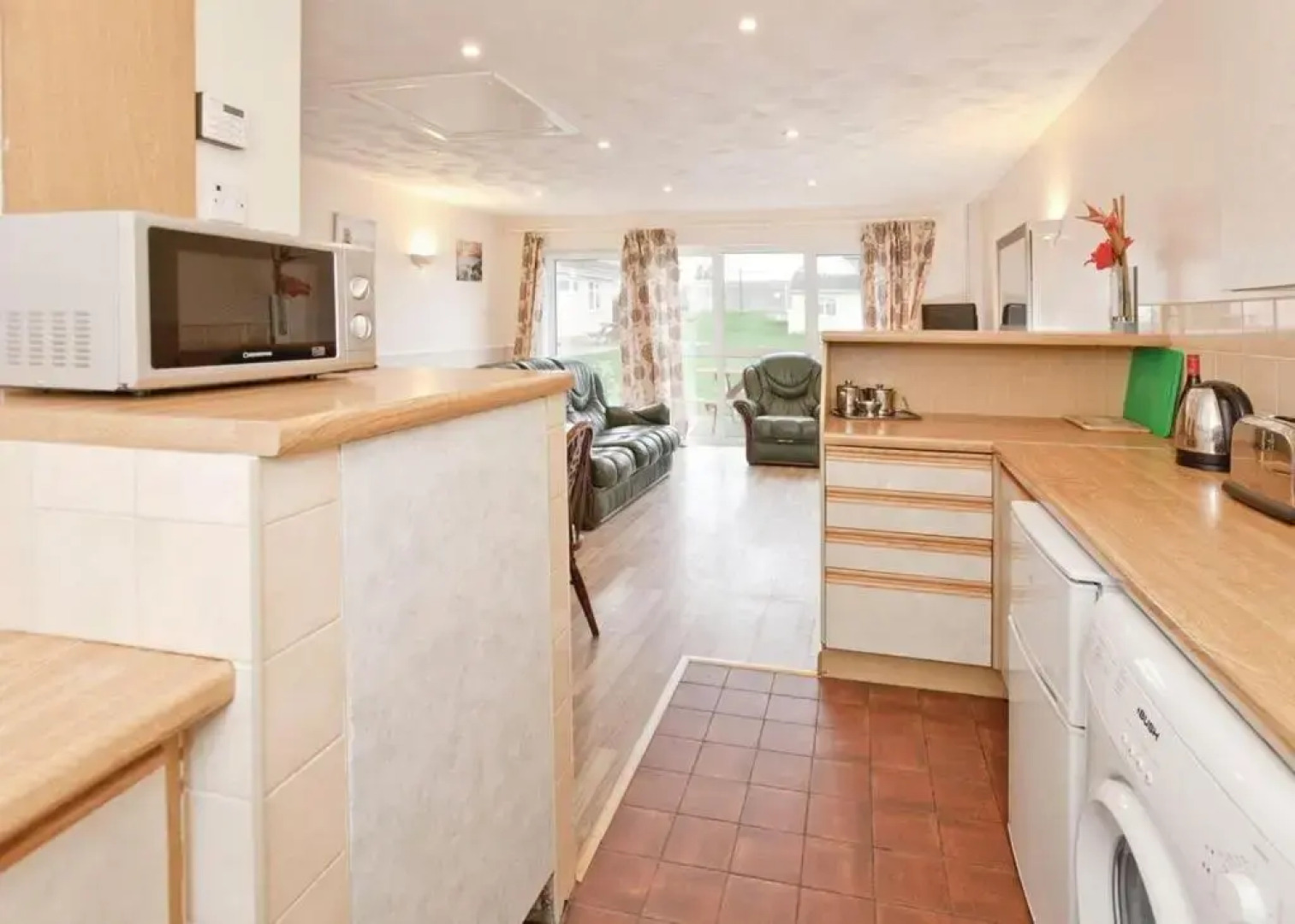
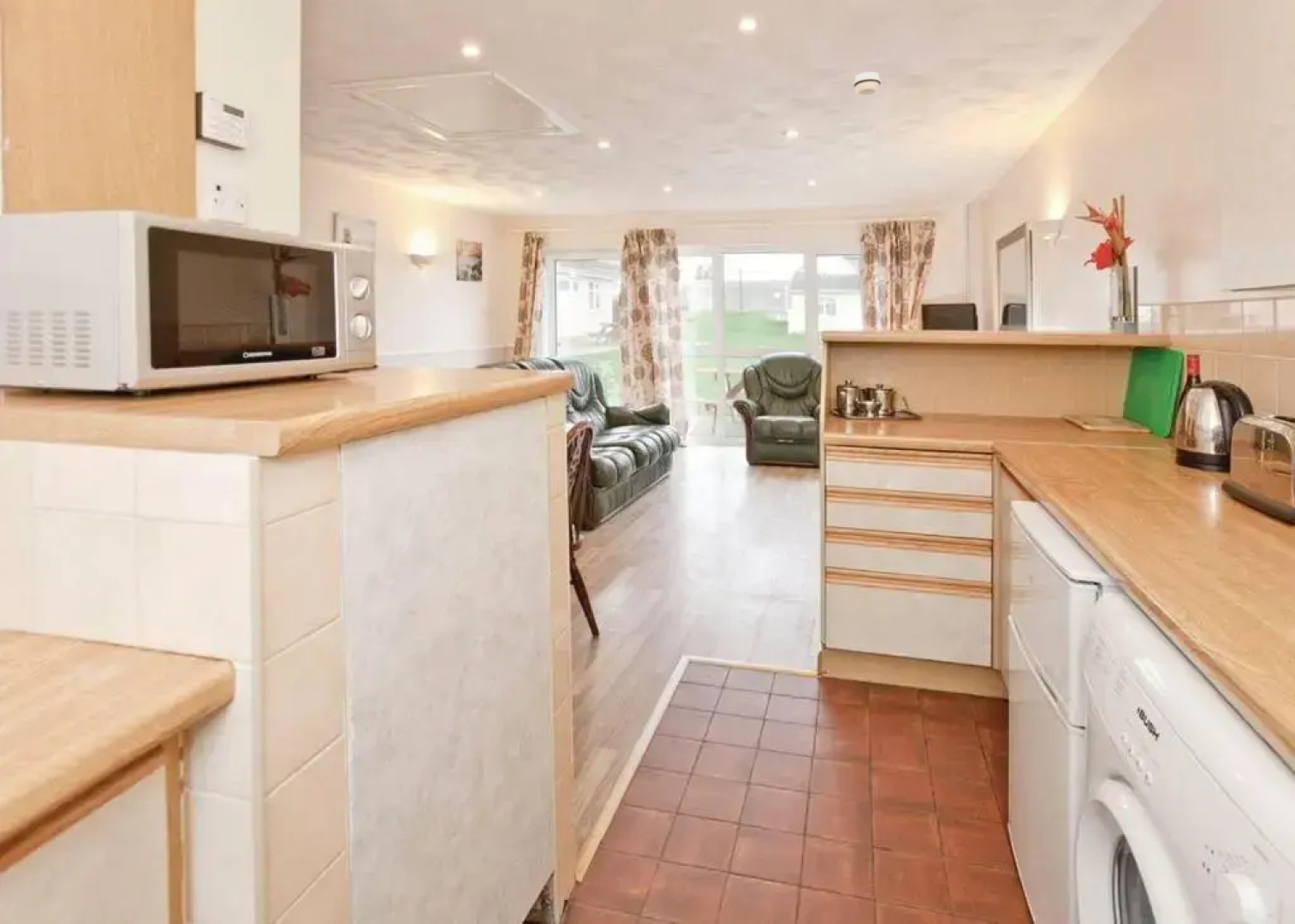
+ smoke detector [852,71,882,97]
